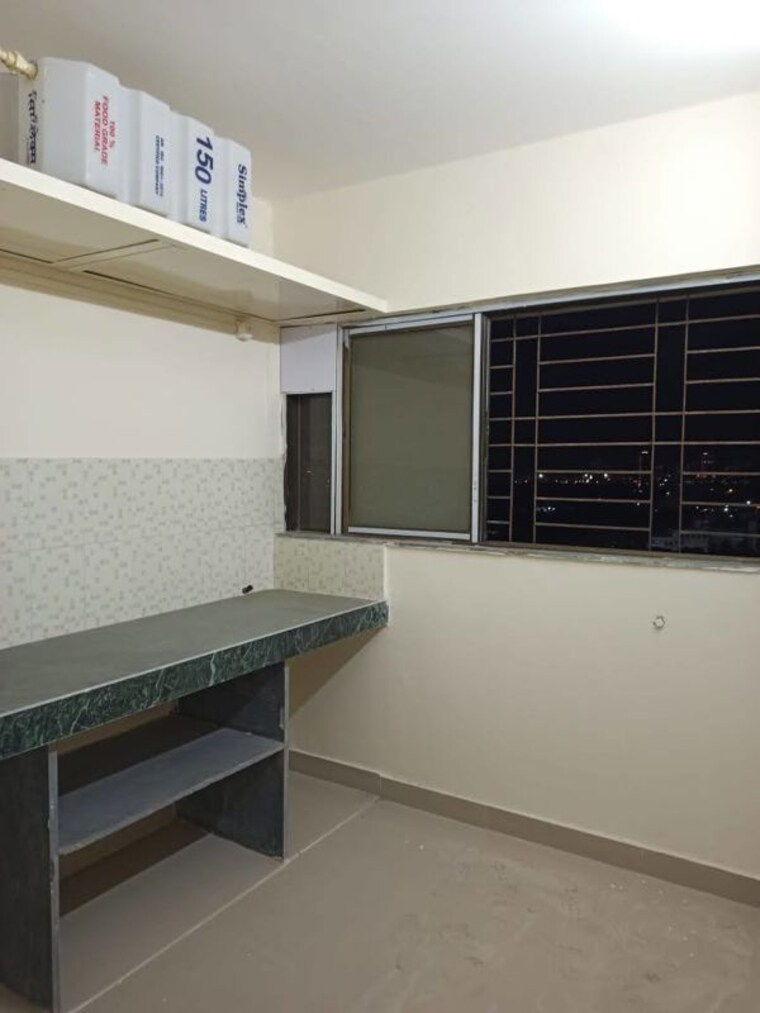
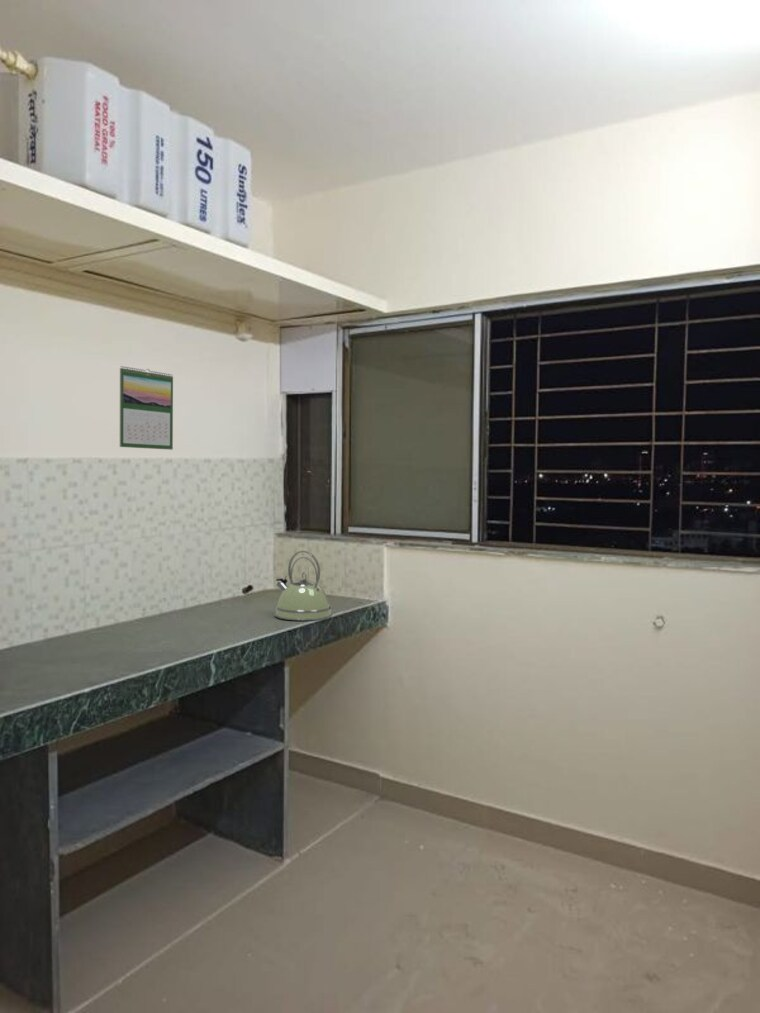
+ calendar [119,365,174,451]
+ kettle [274,550,333,621]
